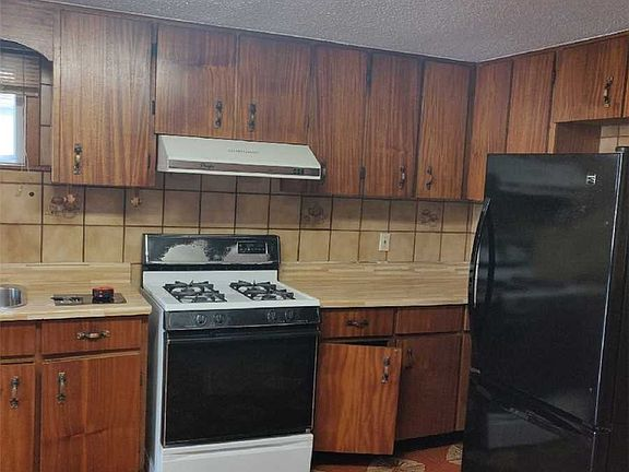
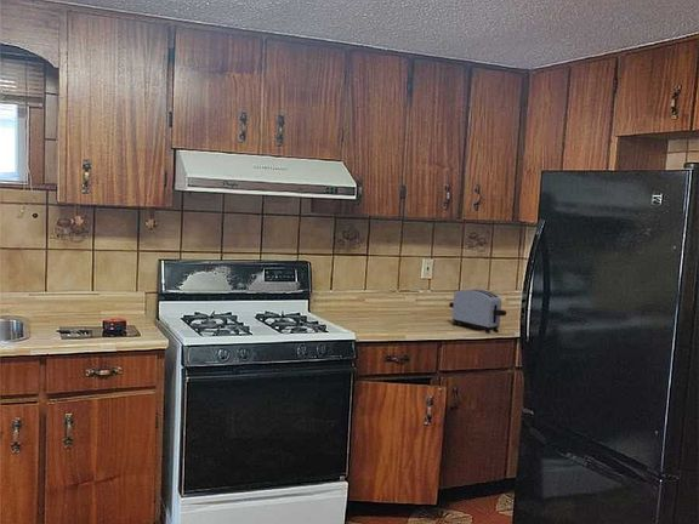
+ toaster [448,289,507,335]
